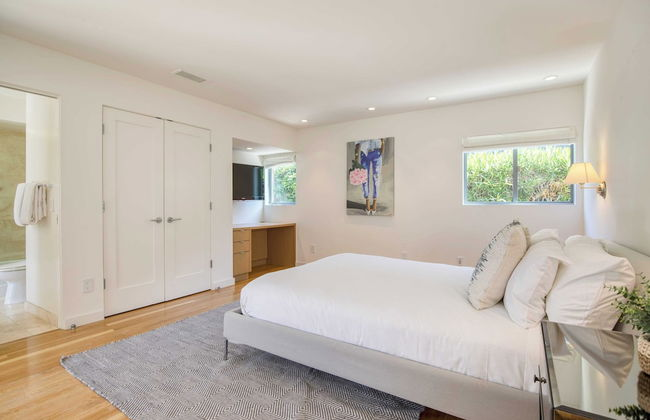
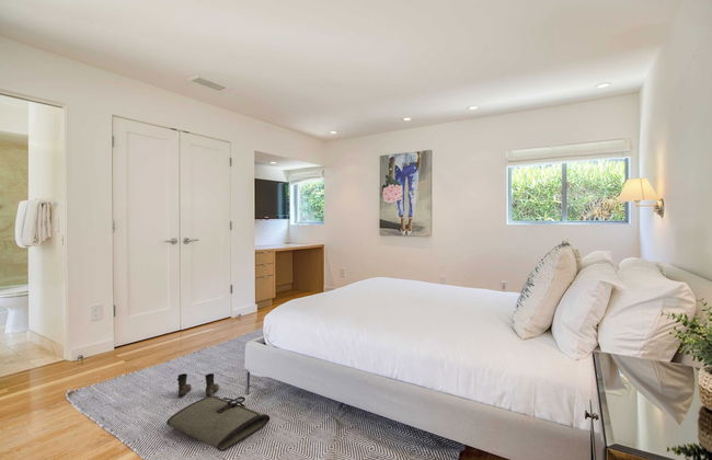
+ tool roll [165,395,271,452]
+ boots [176,372,220,398]
